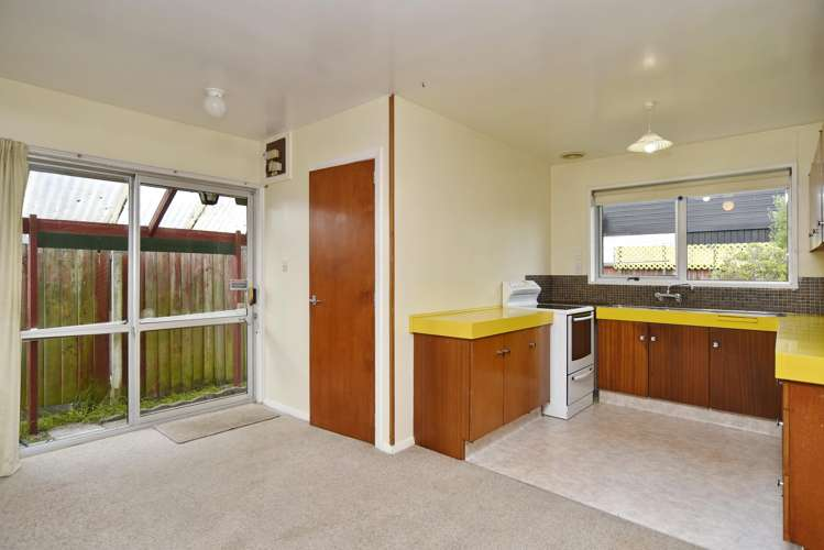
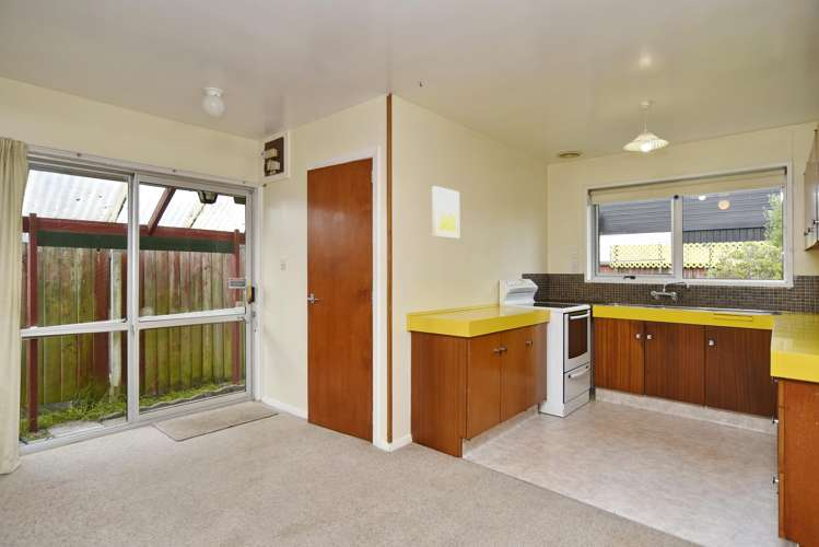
+ wall art [431,185,460,240]
